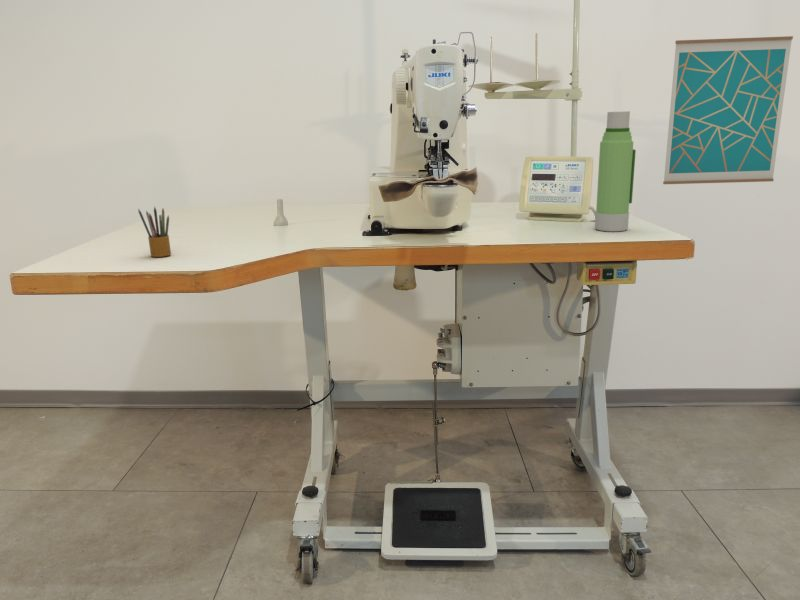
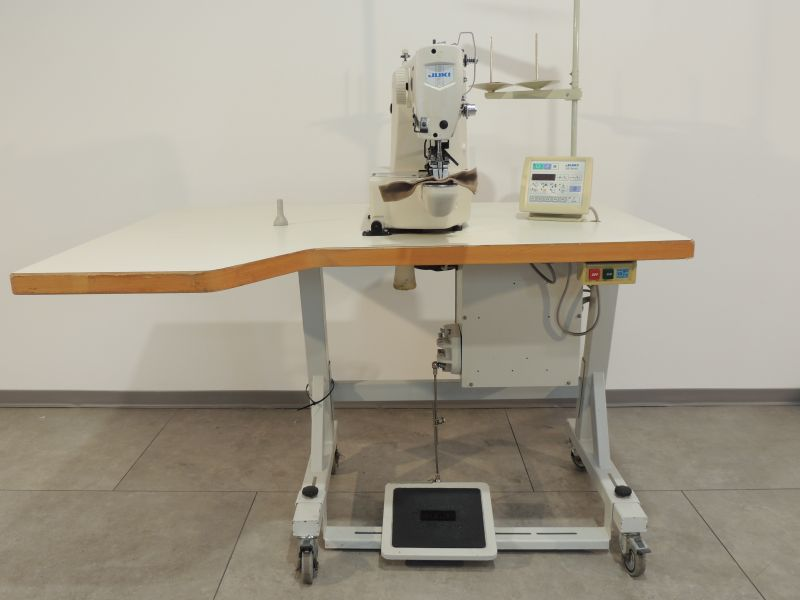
- pencil box [137,206,172,258]
- water bottle [594,110,637,232]
- wall art [662,35,794,185]
